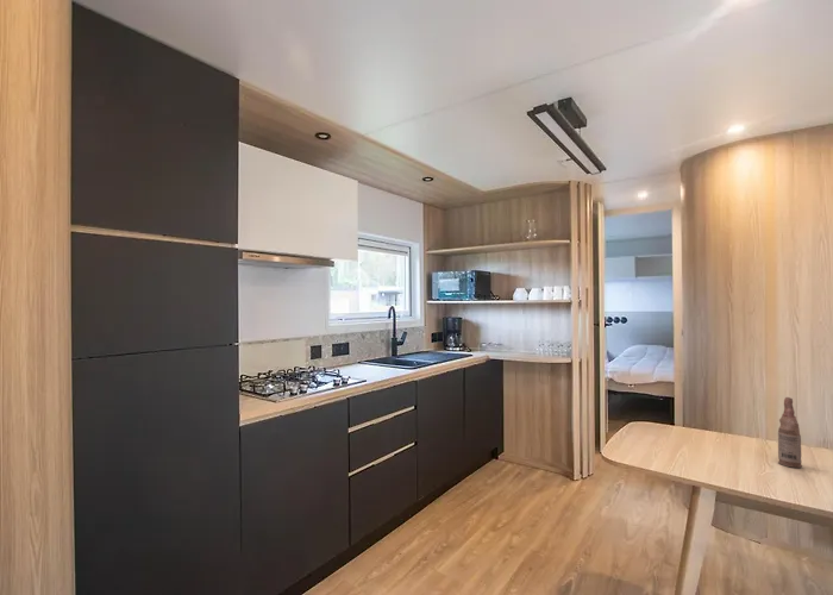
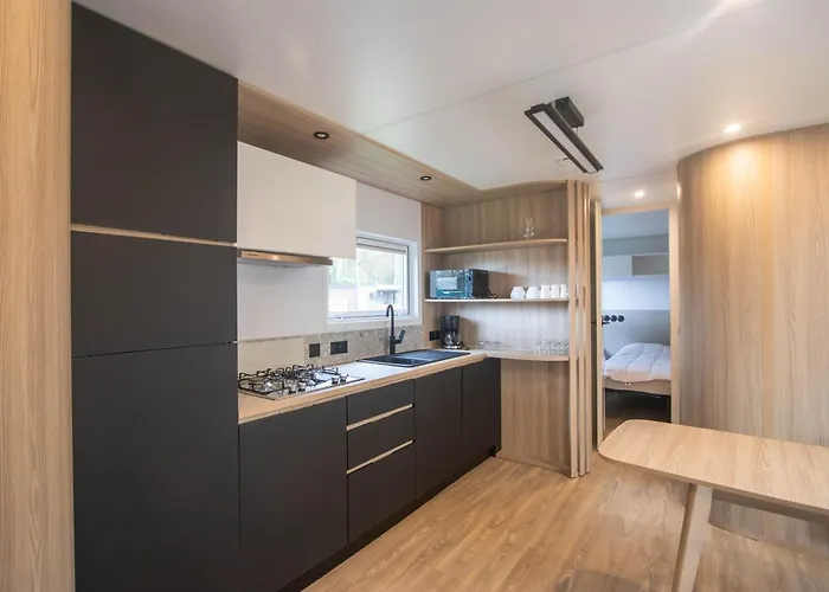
- bottle [777,396,803,469]
